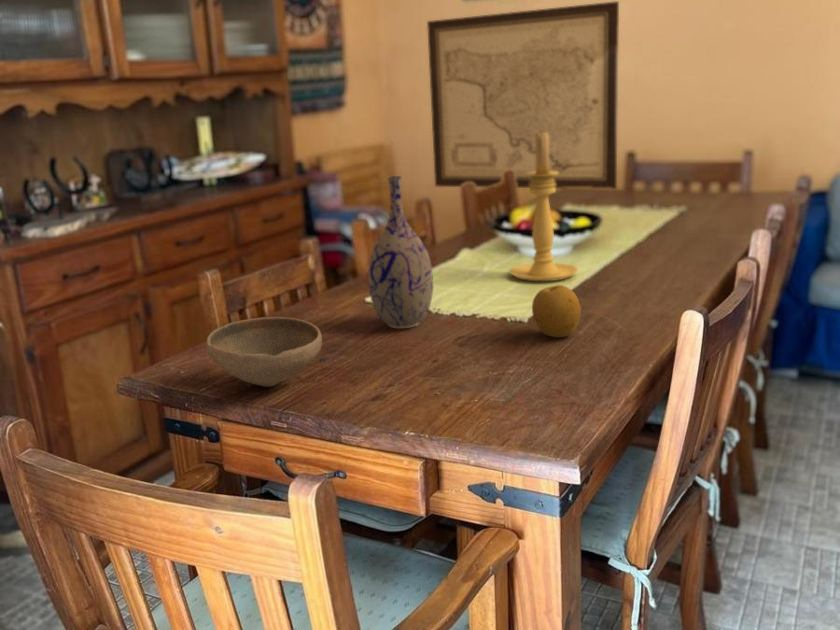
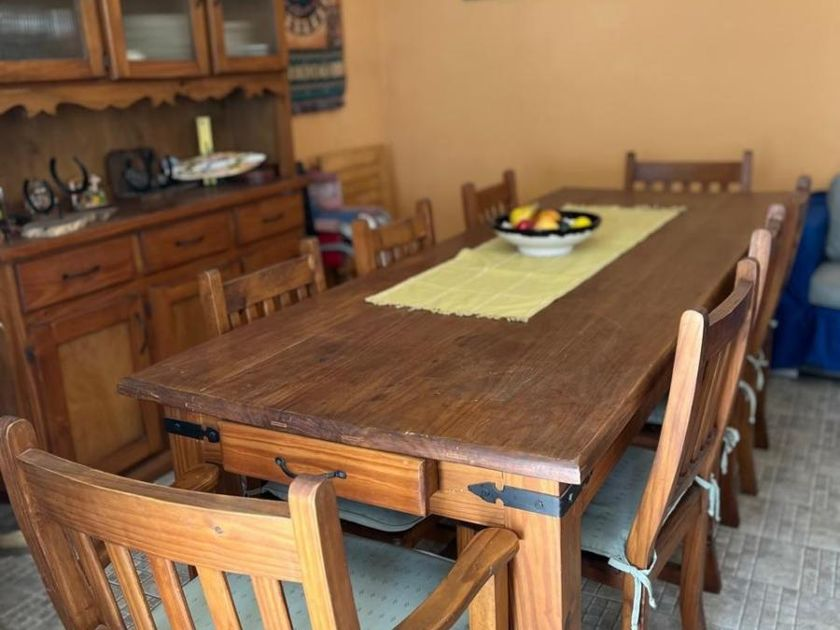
- bowl [205,316,323,388]
- wall art [426,0,620,190]
- fruit [531,284,582,339]
- vase [367,175,434,329]
- candle holder [508,130,579,282]
